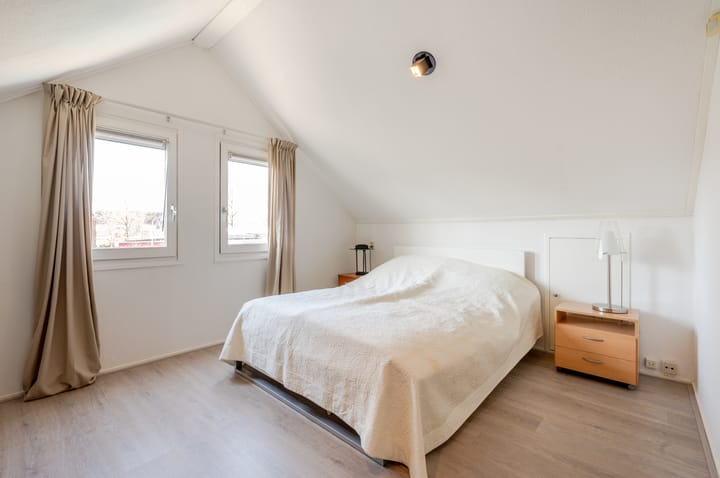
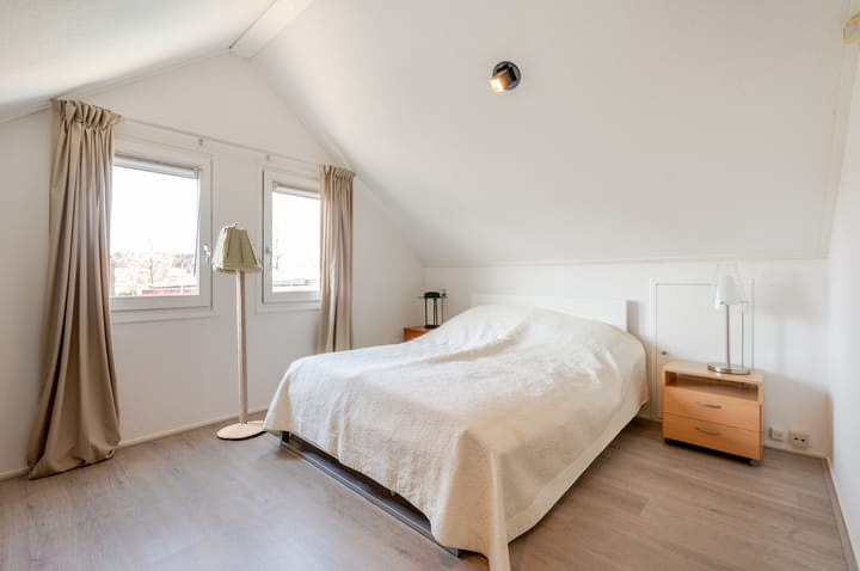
+ floor lamp [210,222,265,440]
